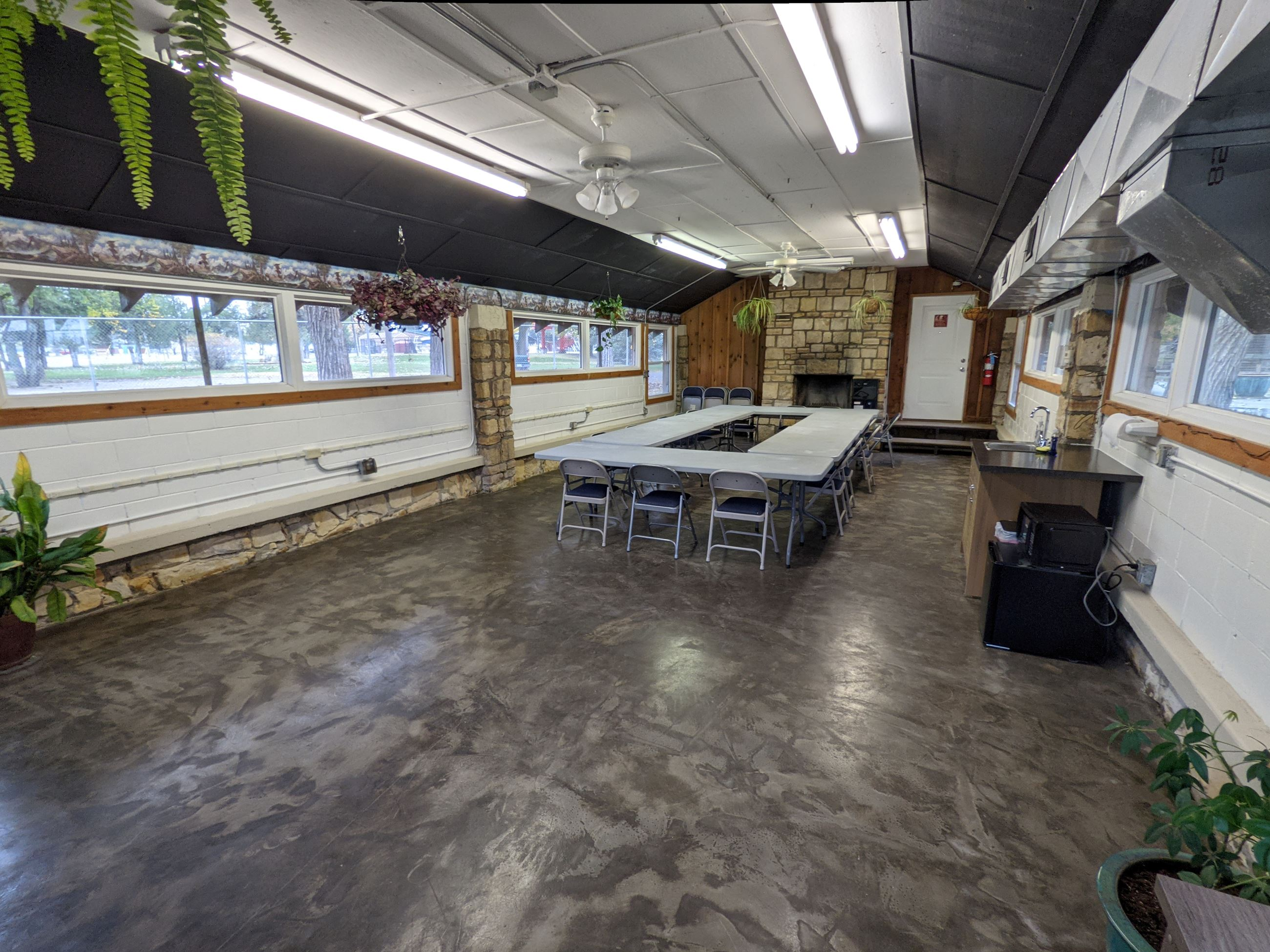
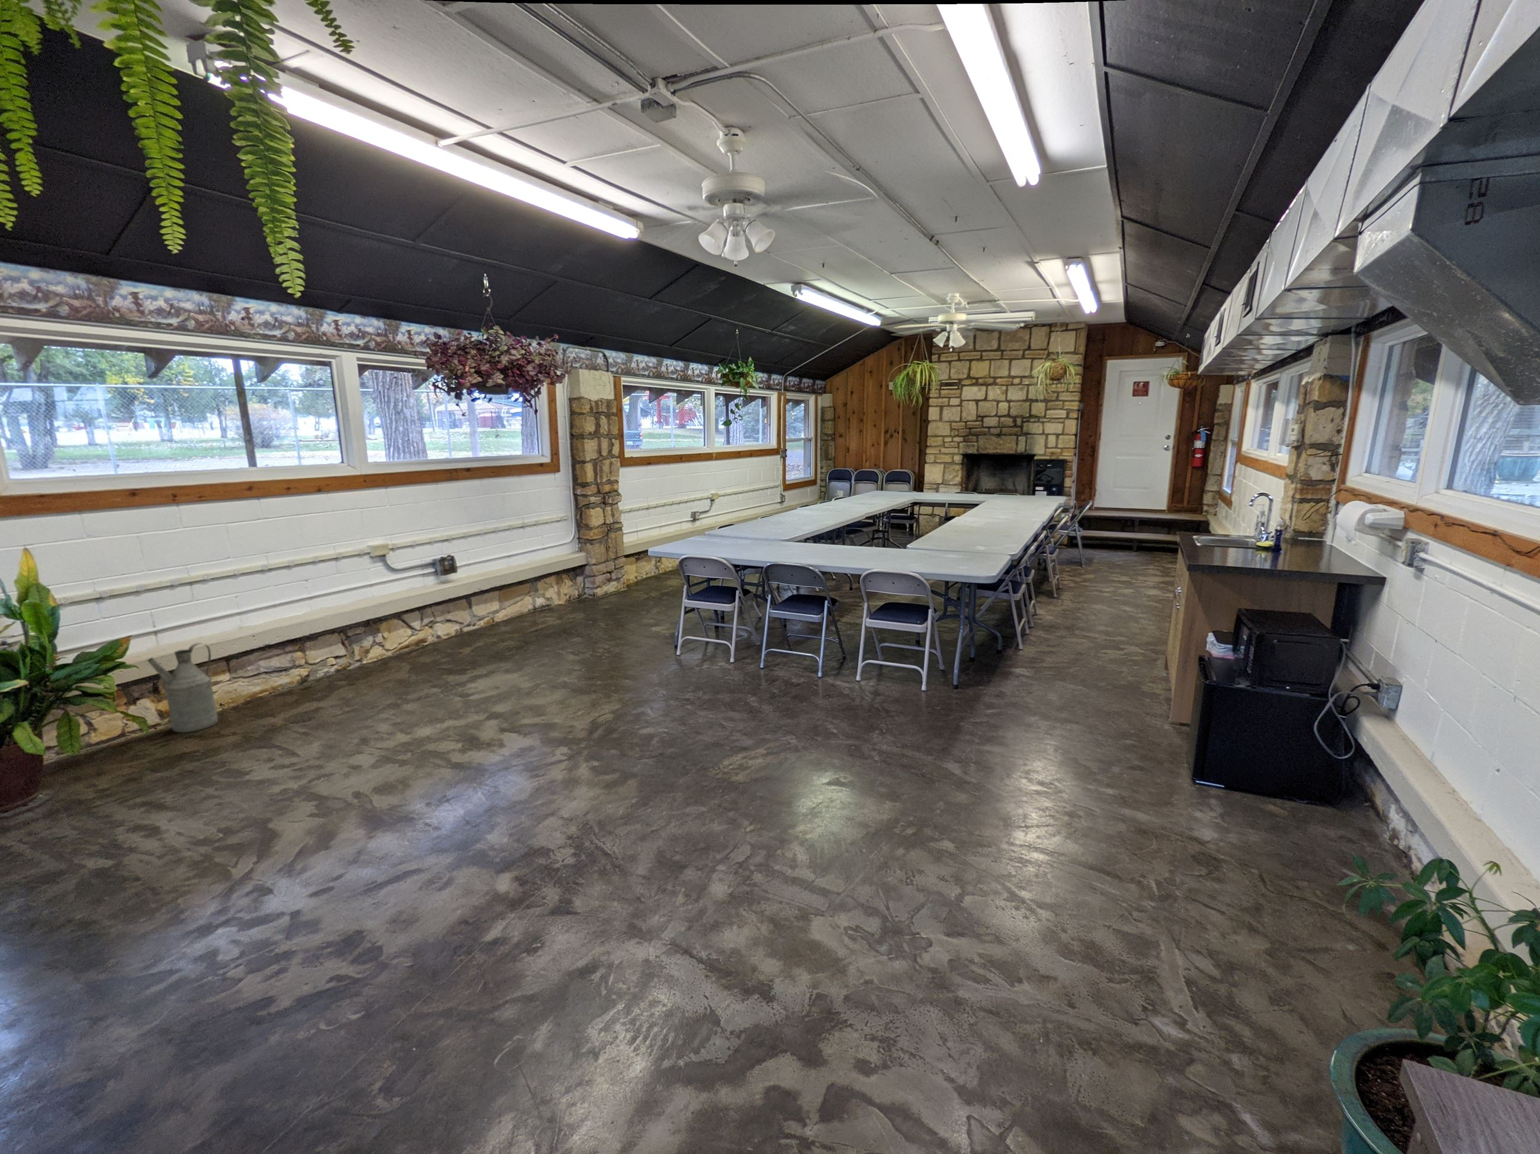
+ watering can [147,642,218,732]
